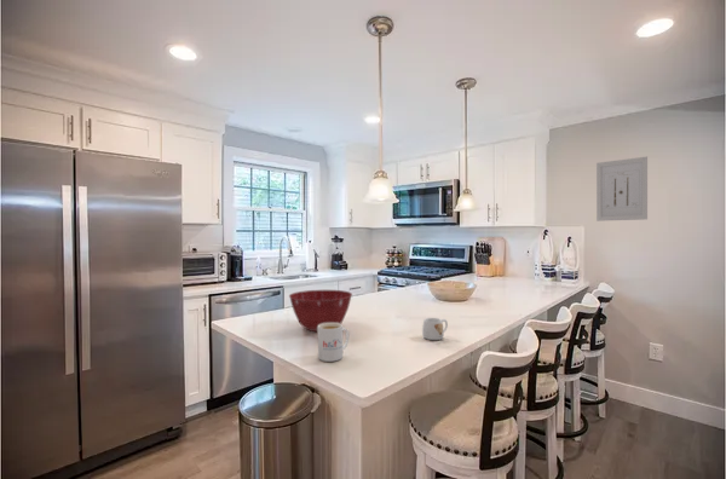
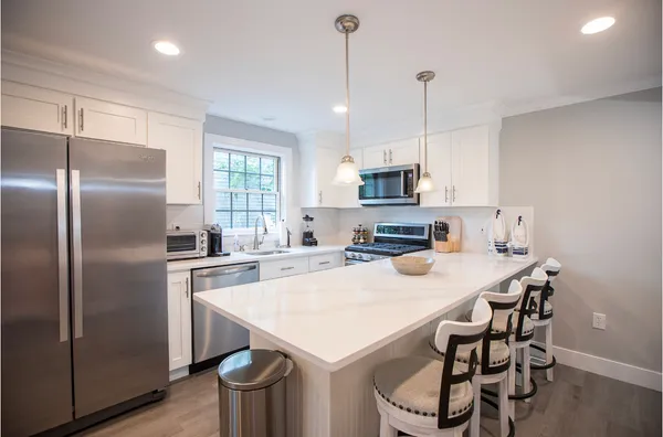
- wall art [595,156,649,223]
- mug [421,317,449,341]
- mug [317,323,350,363]
- mixing bowl [288,289,353,333]
